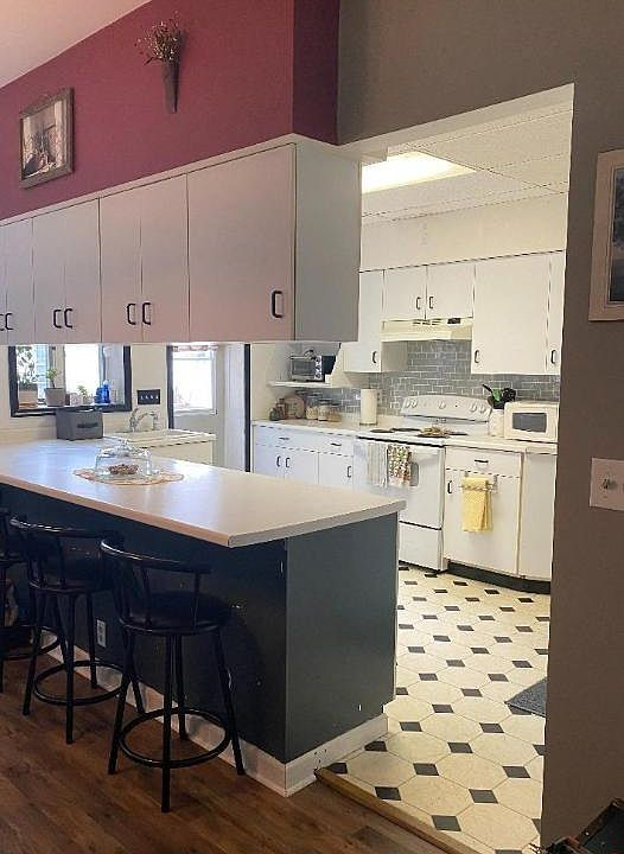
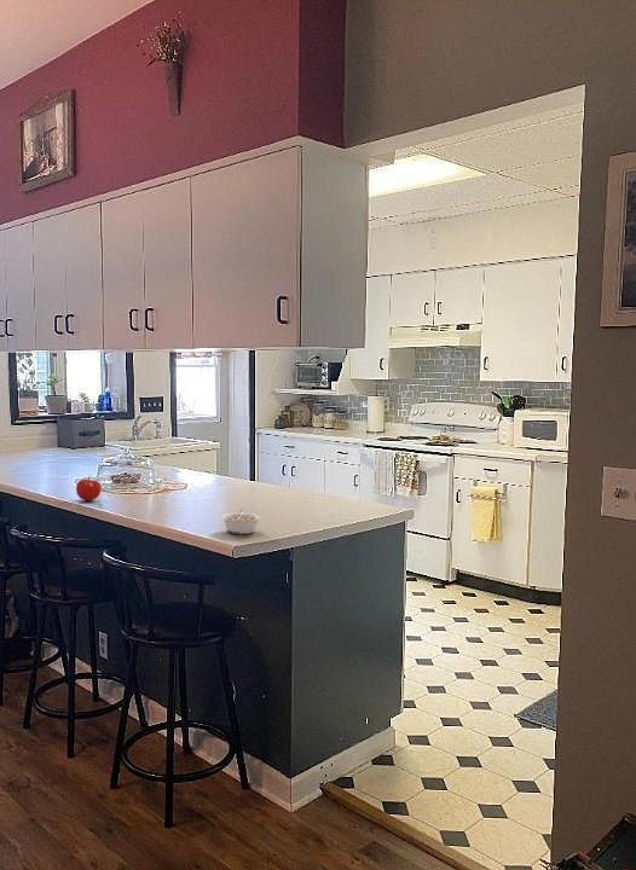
+ fruit [75,475,103,501]
+ legume [220,506,261,535]
